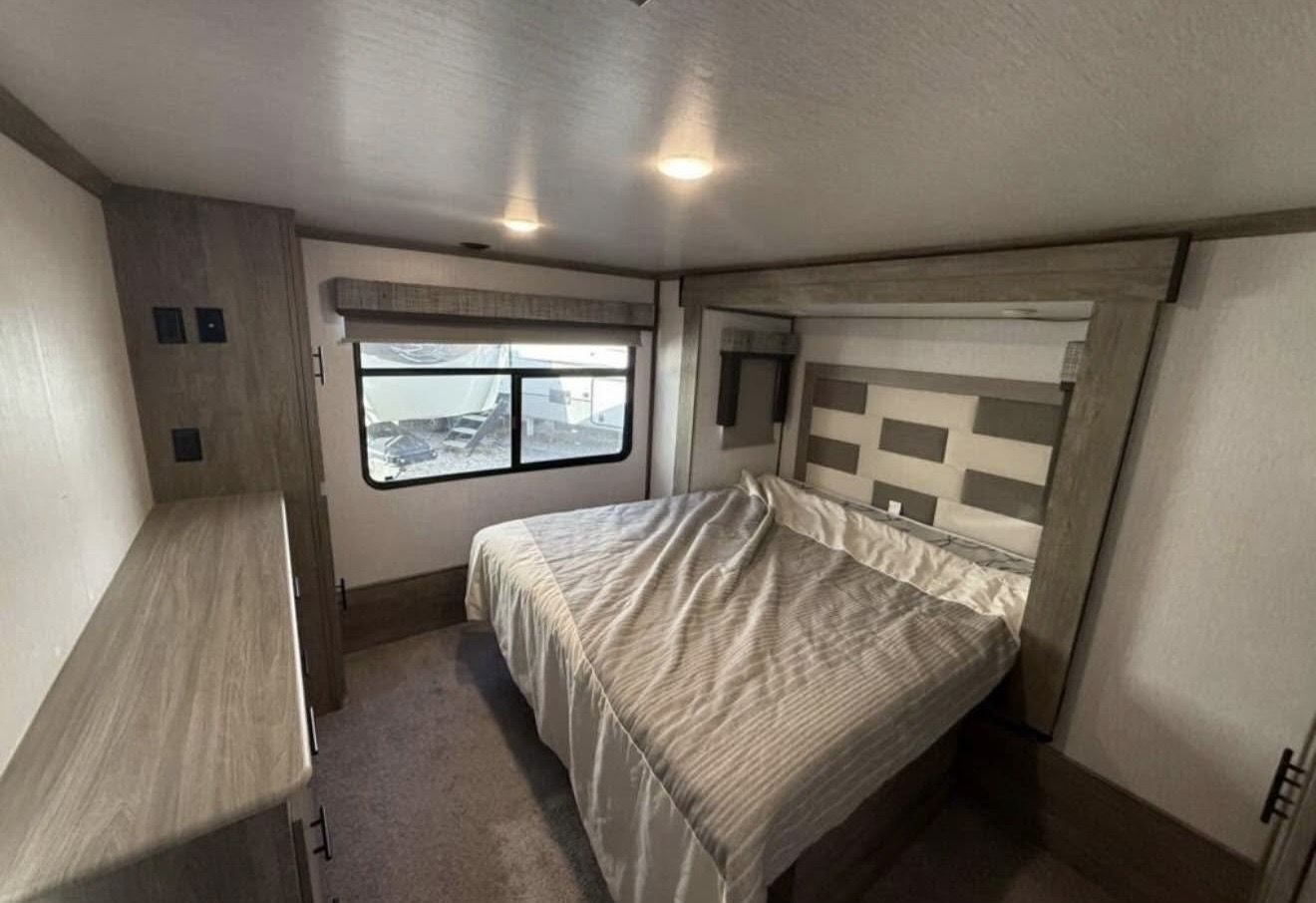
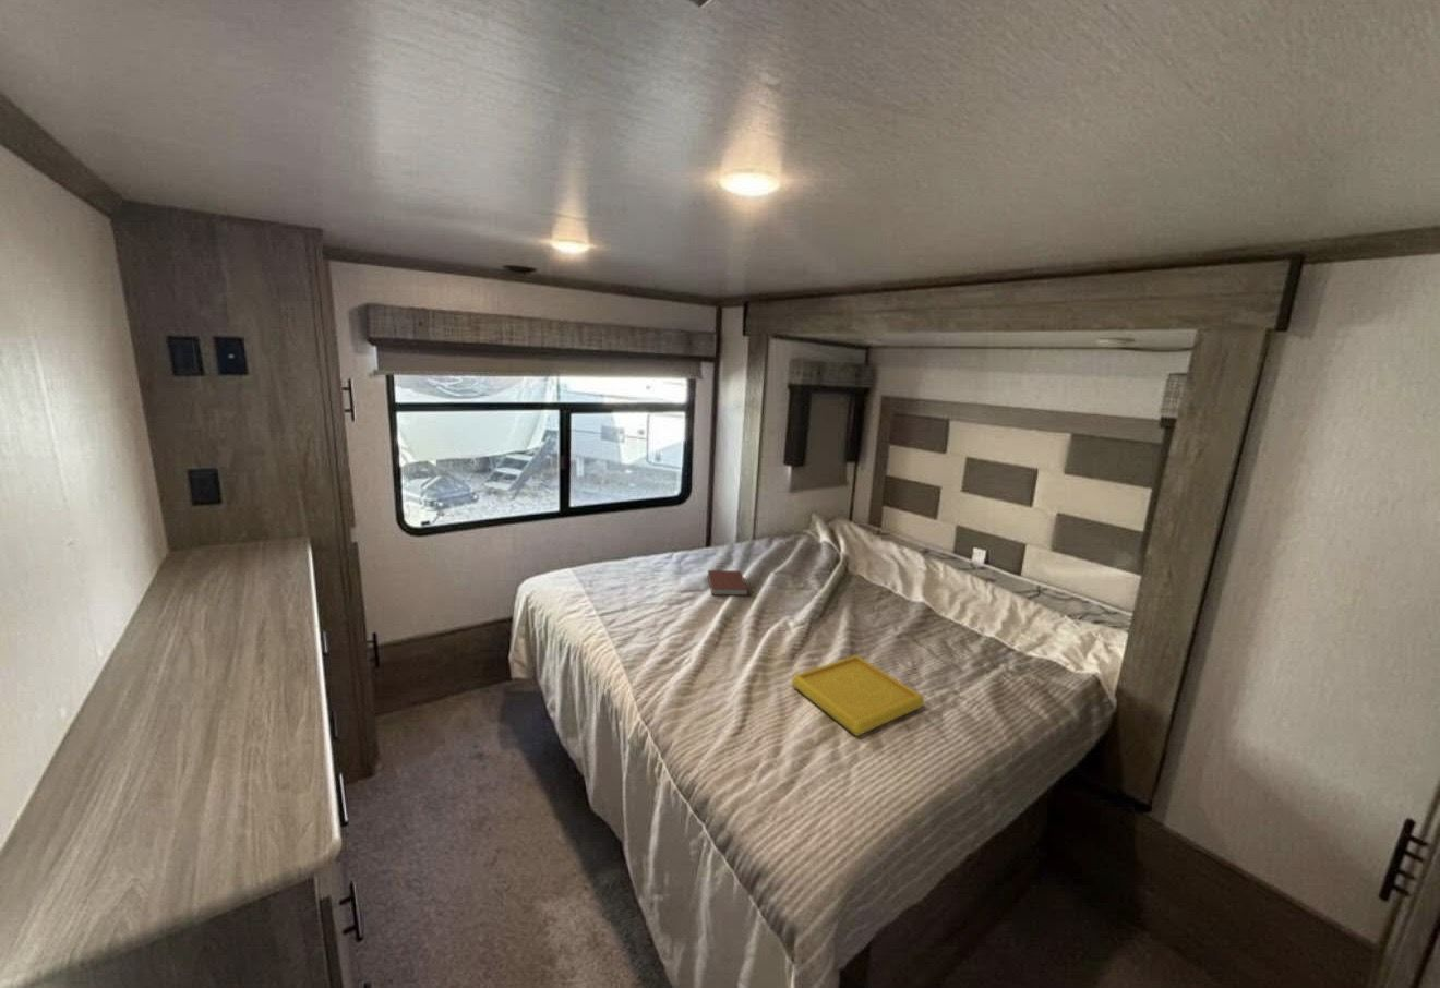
+ book [707,569,750,596]
+ serving tray [791,654,925,737]
